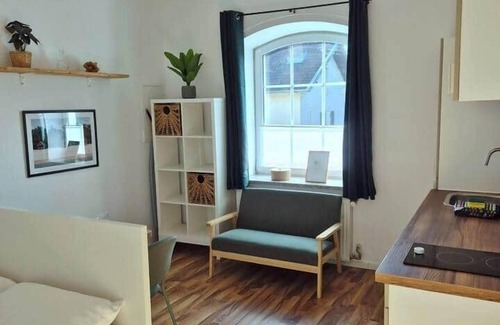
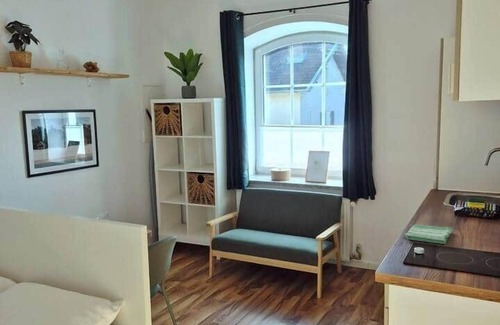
+ dish towel [404,224,453,245]
